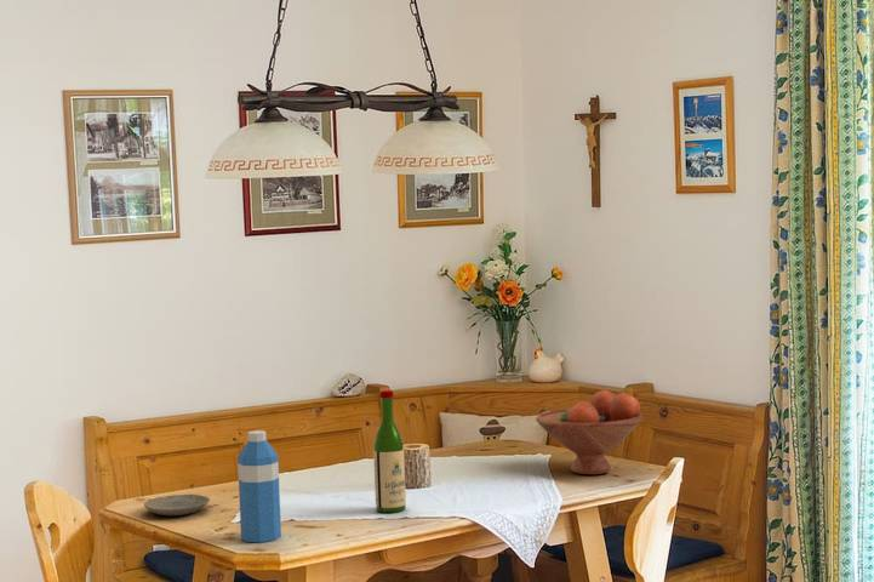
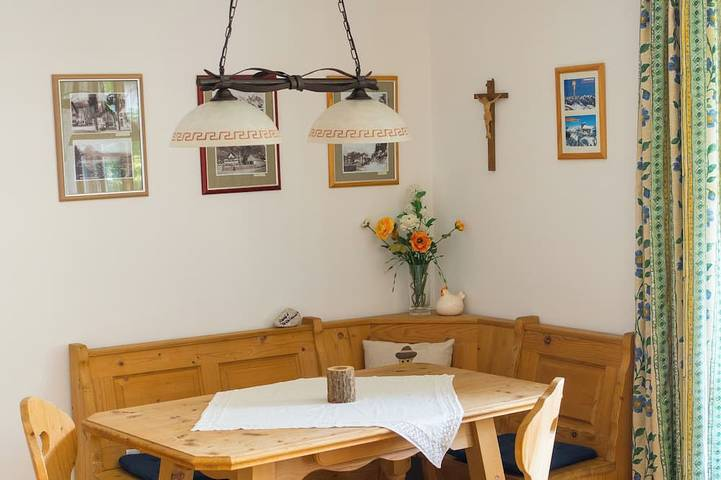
- fruit bowl [535,389,644,475]
- plate [143,493,211,517]
- wine bottle [372,389,407,514]
- water bottle [236,429,282,543]
